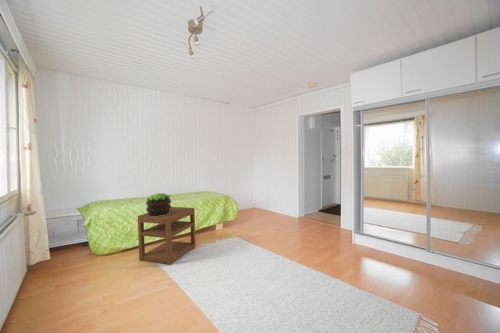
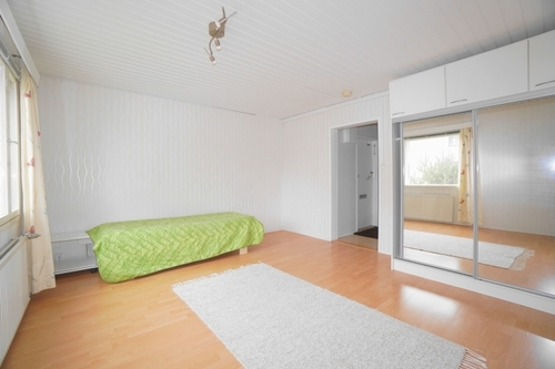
- potted plant [145,192,172,217]
- nightstand [137,206,197,266]
